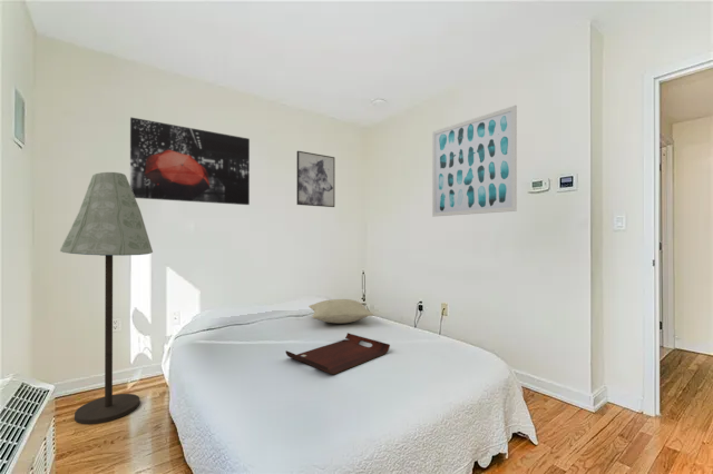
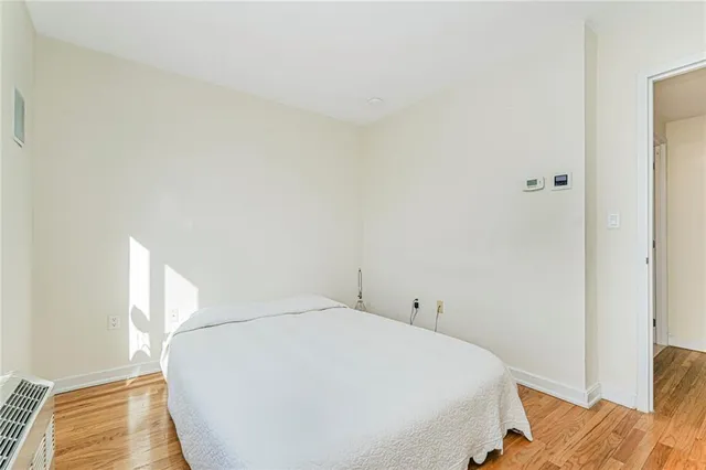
- serving tray [284,332,391,376]
- wall art [431,105,518,218]
- wall art [129,116,251,206]
- pillow [309,298,374,325]
- wall art [295,150,335,208]
- floor lamp [59,171,154,425]
